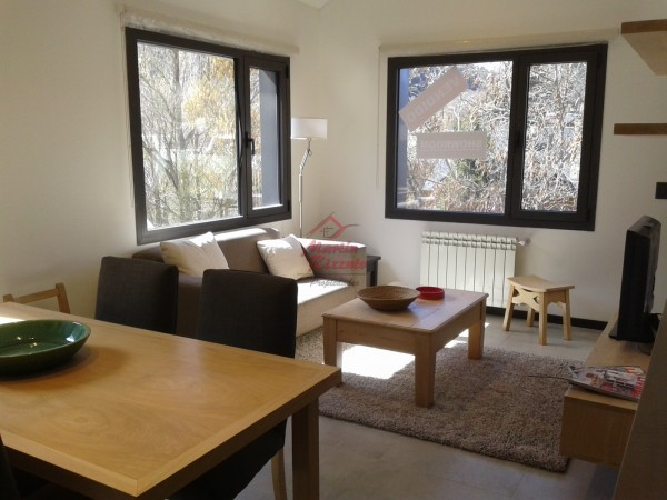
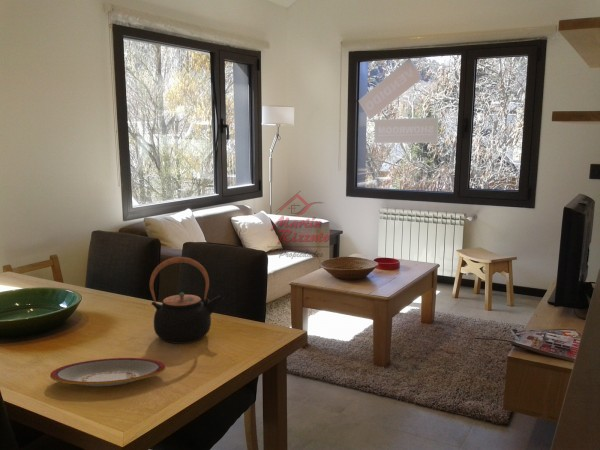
+ plate [49,357,166,387]
+ teapot [149,256,225,345]
